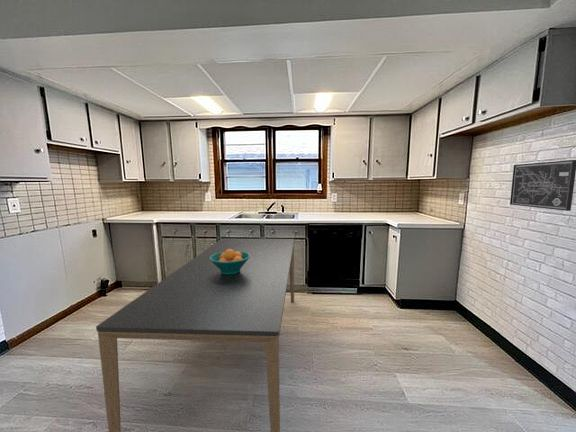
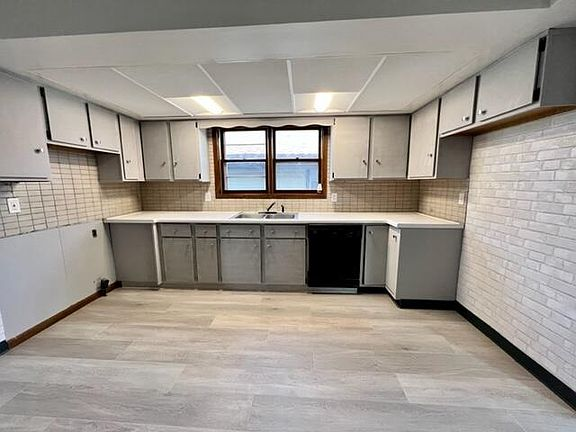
- fruit bowl [209,249,250,275]
- wall art [509,159,576,212]
- dining table [95,238,295,432]
